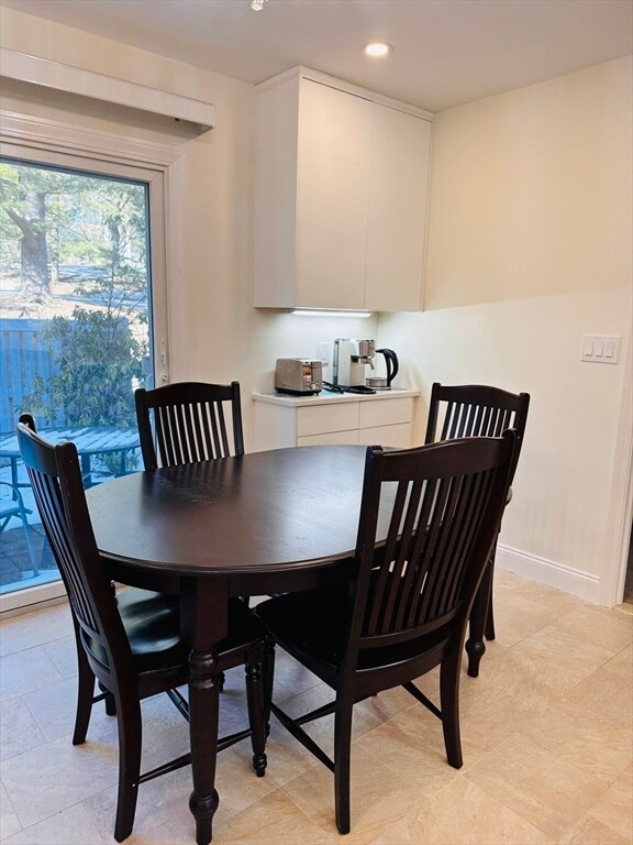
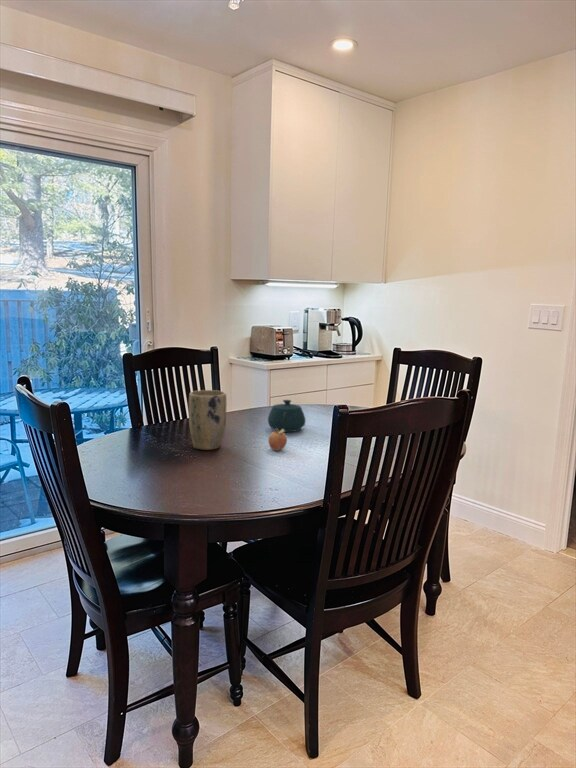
+ plant pot [188,389,227,451]
+ teapot [267,399,307,433]
+ fruit [267,428,288,452]
